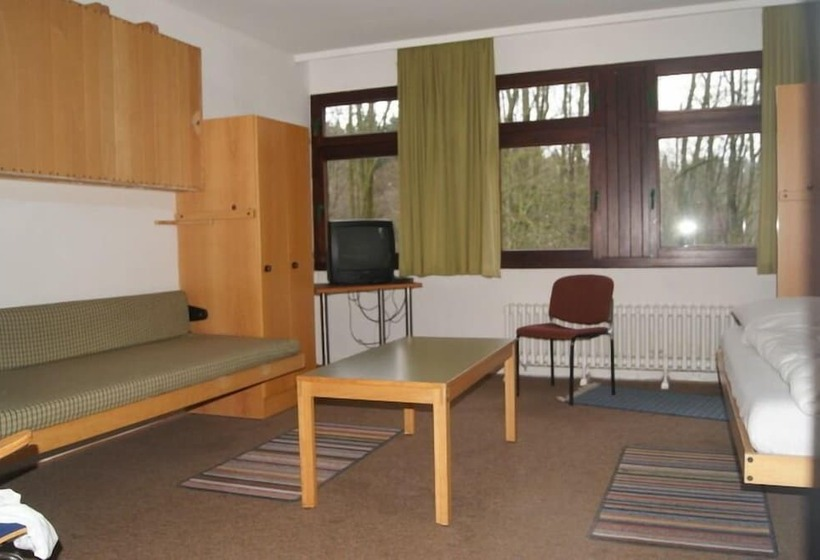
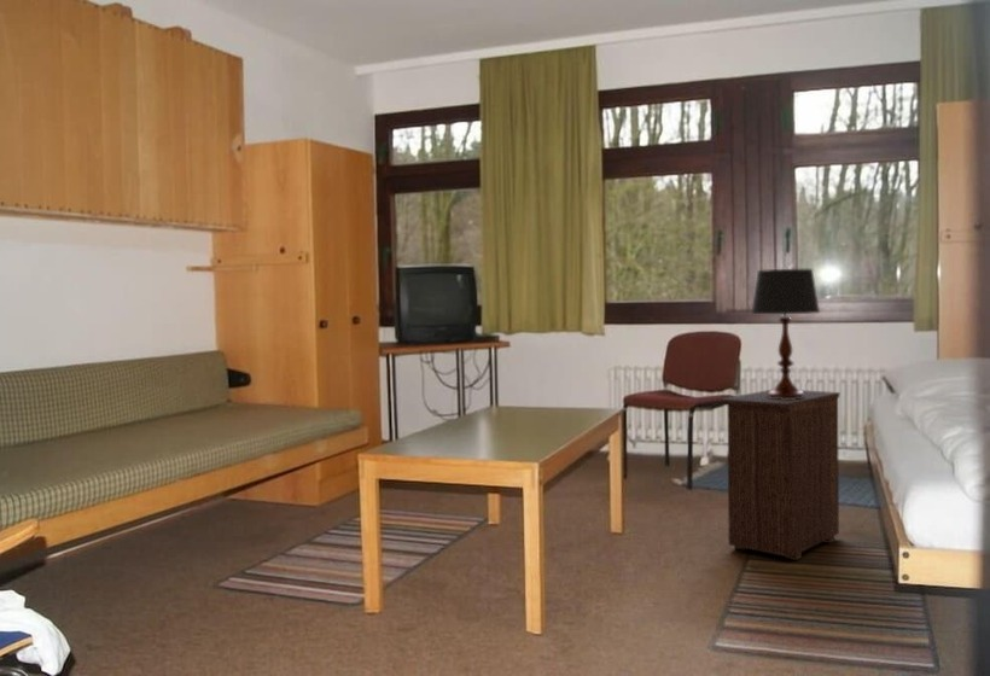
+ nightstand [720,389,842,561]
+ table lamp [750,268,821,400]
